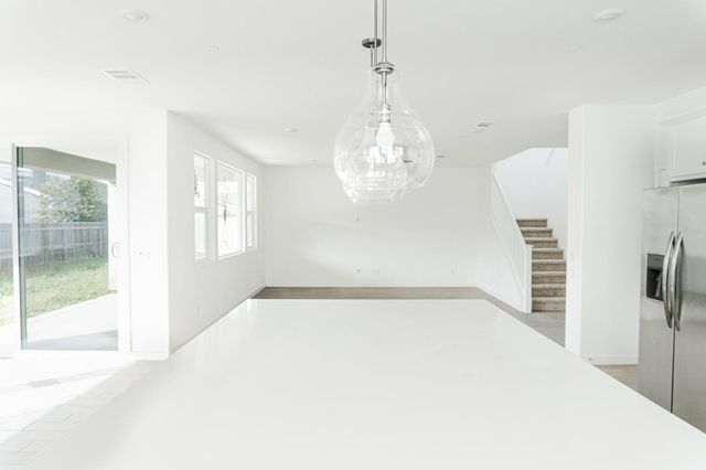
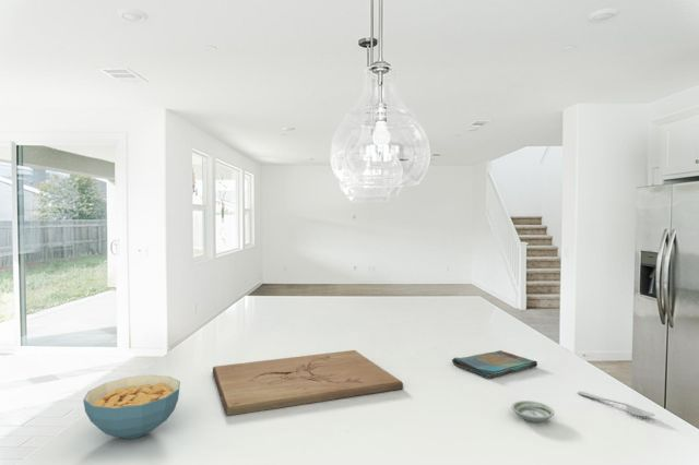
+ cutting board [212,349,405,417]
+ saucer [510,400,555,424]
+ cereal bowl [82,374,181,440]
+ dish towel [451,349,538,379]
+ spoon [577,391,655,418]
